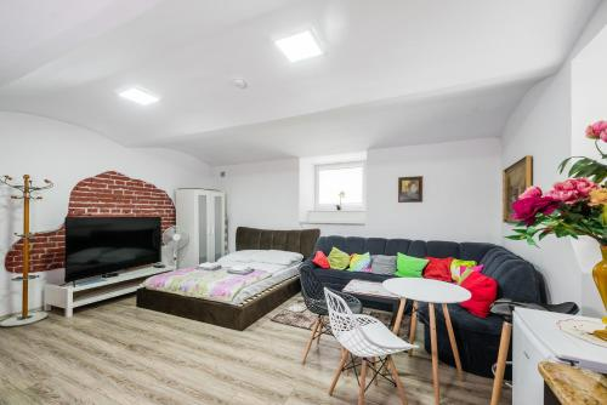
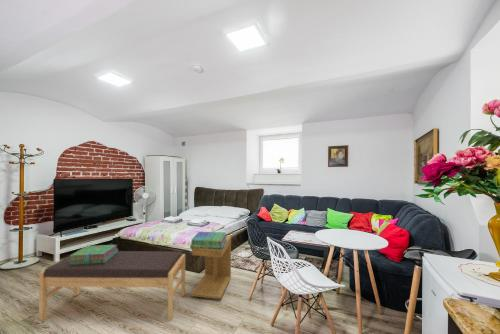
+ stack of books [189,231,227,249]
+ side table [190,235,232,300]
+ bench [38,250,186,322]
+ stack of books [68,244,119,265]
